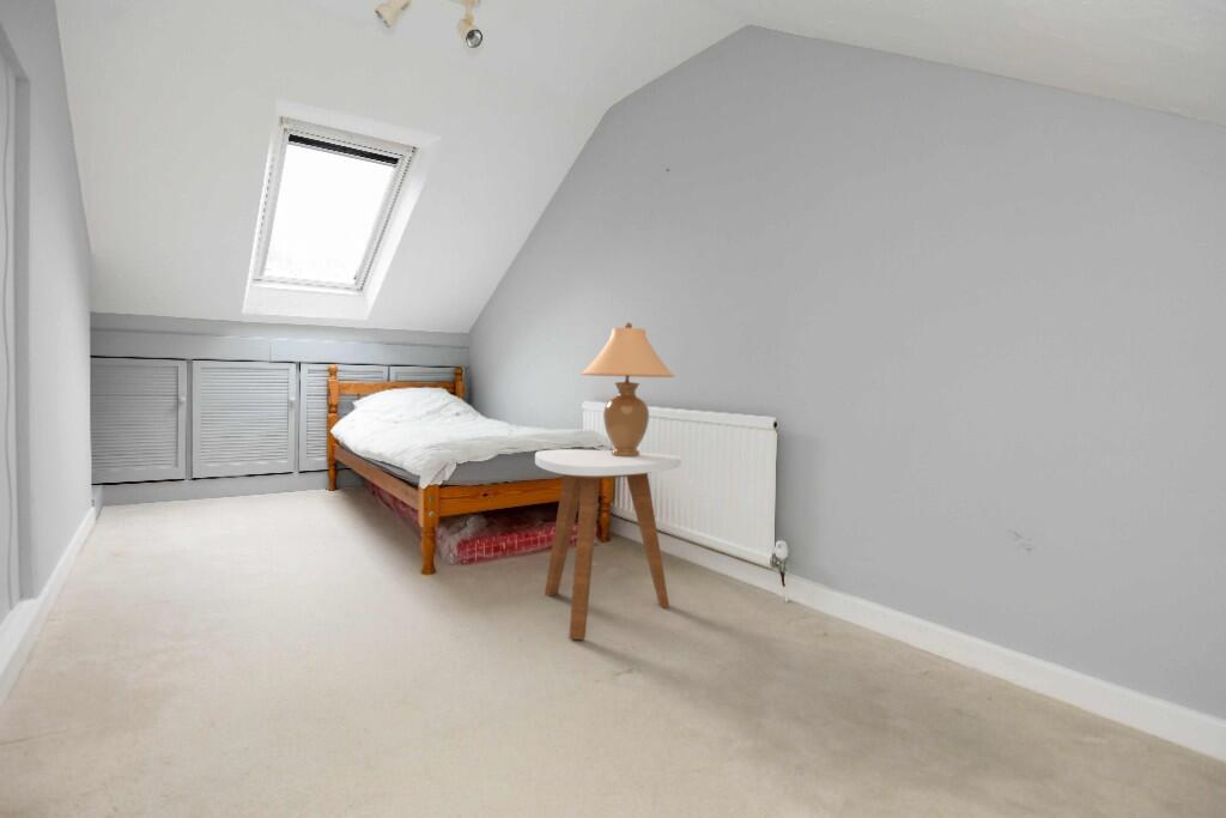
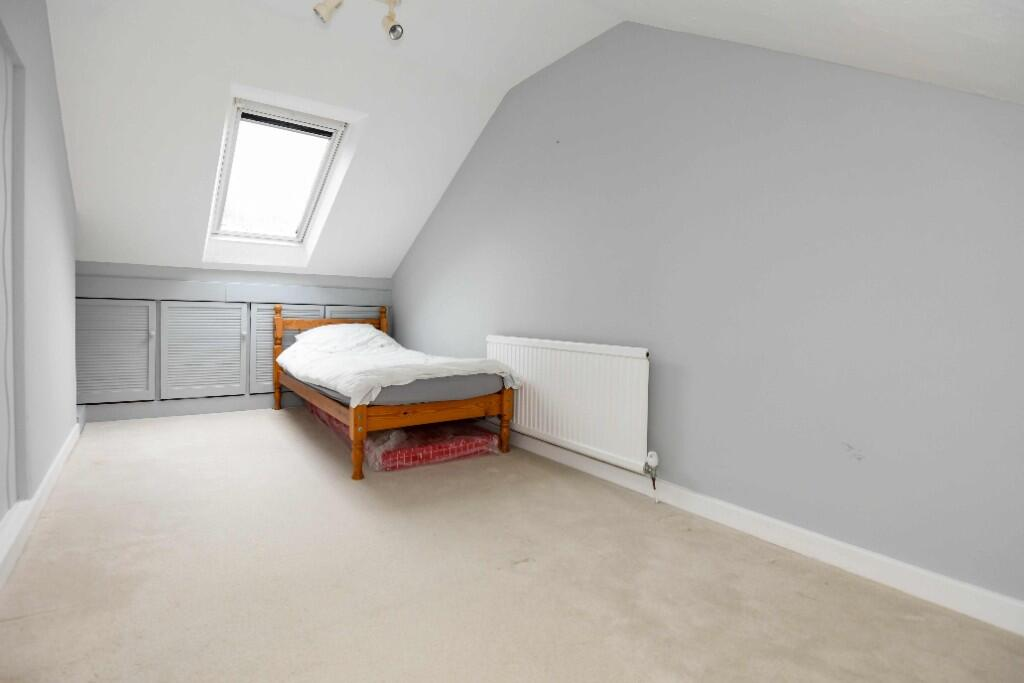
- side table [534,448,681,641]
- table lamp [581,321,675,456]
